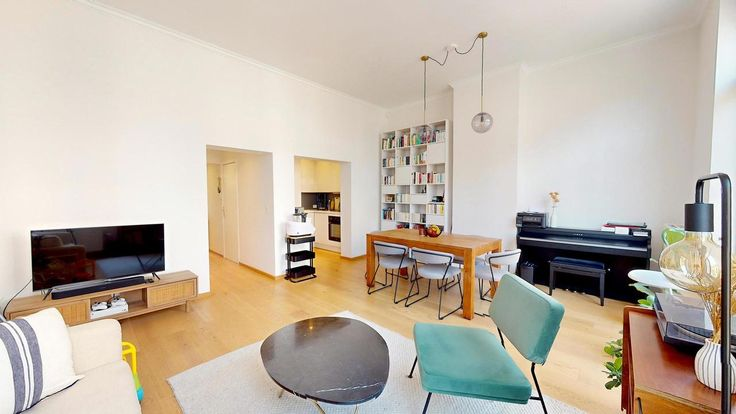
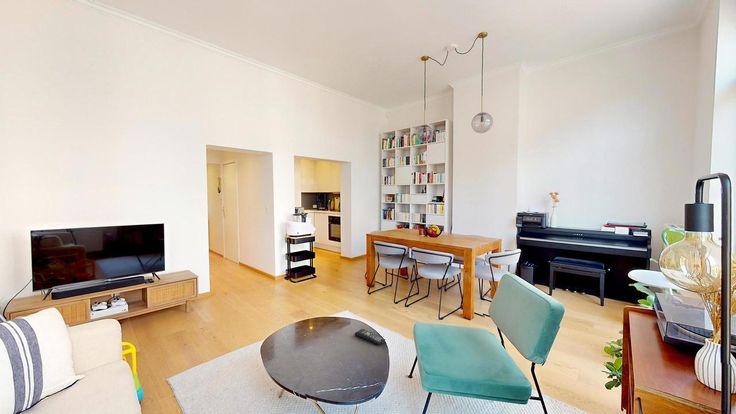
+ remote control [354,328,386,346]
